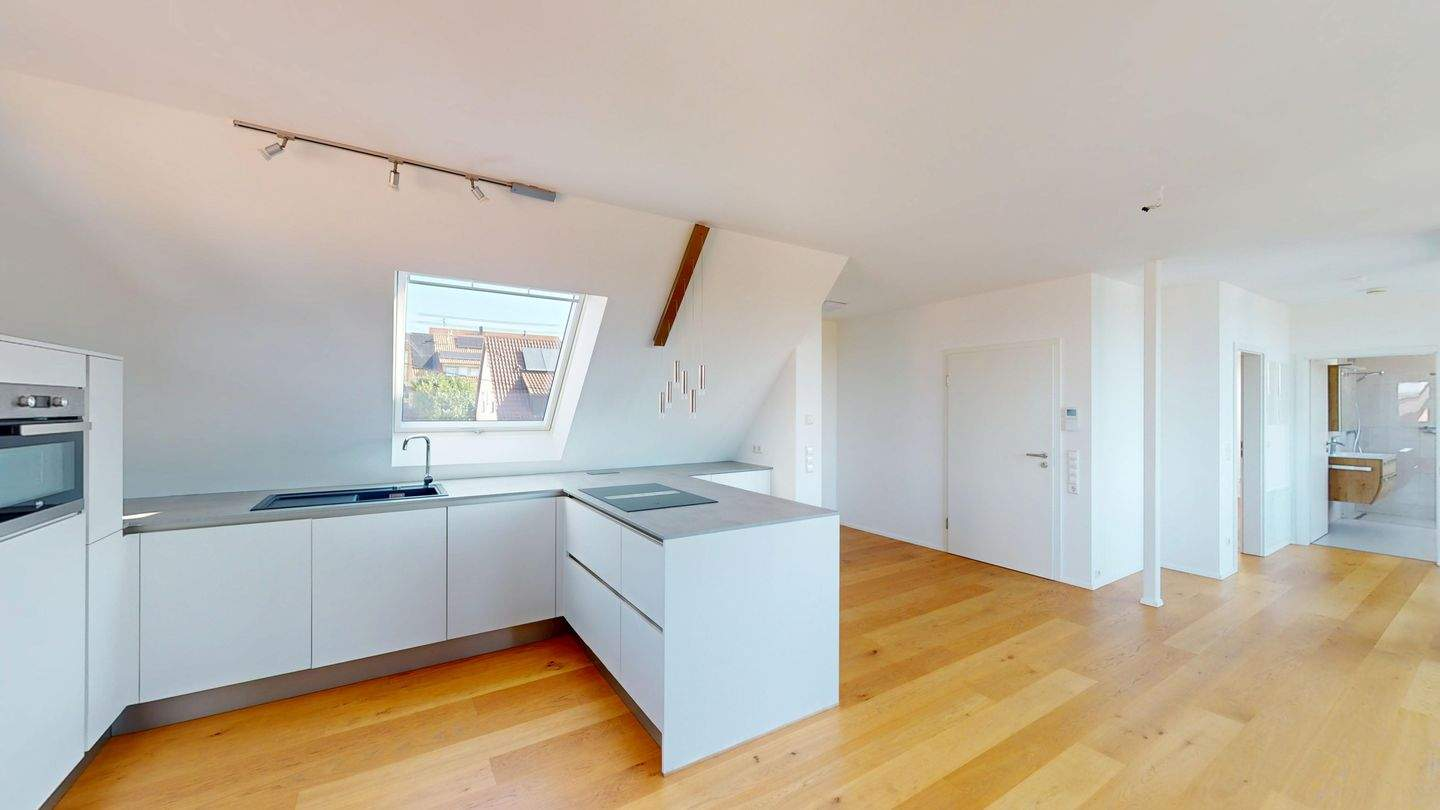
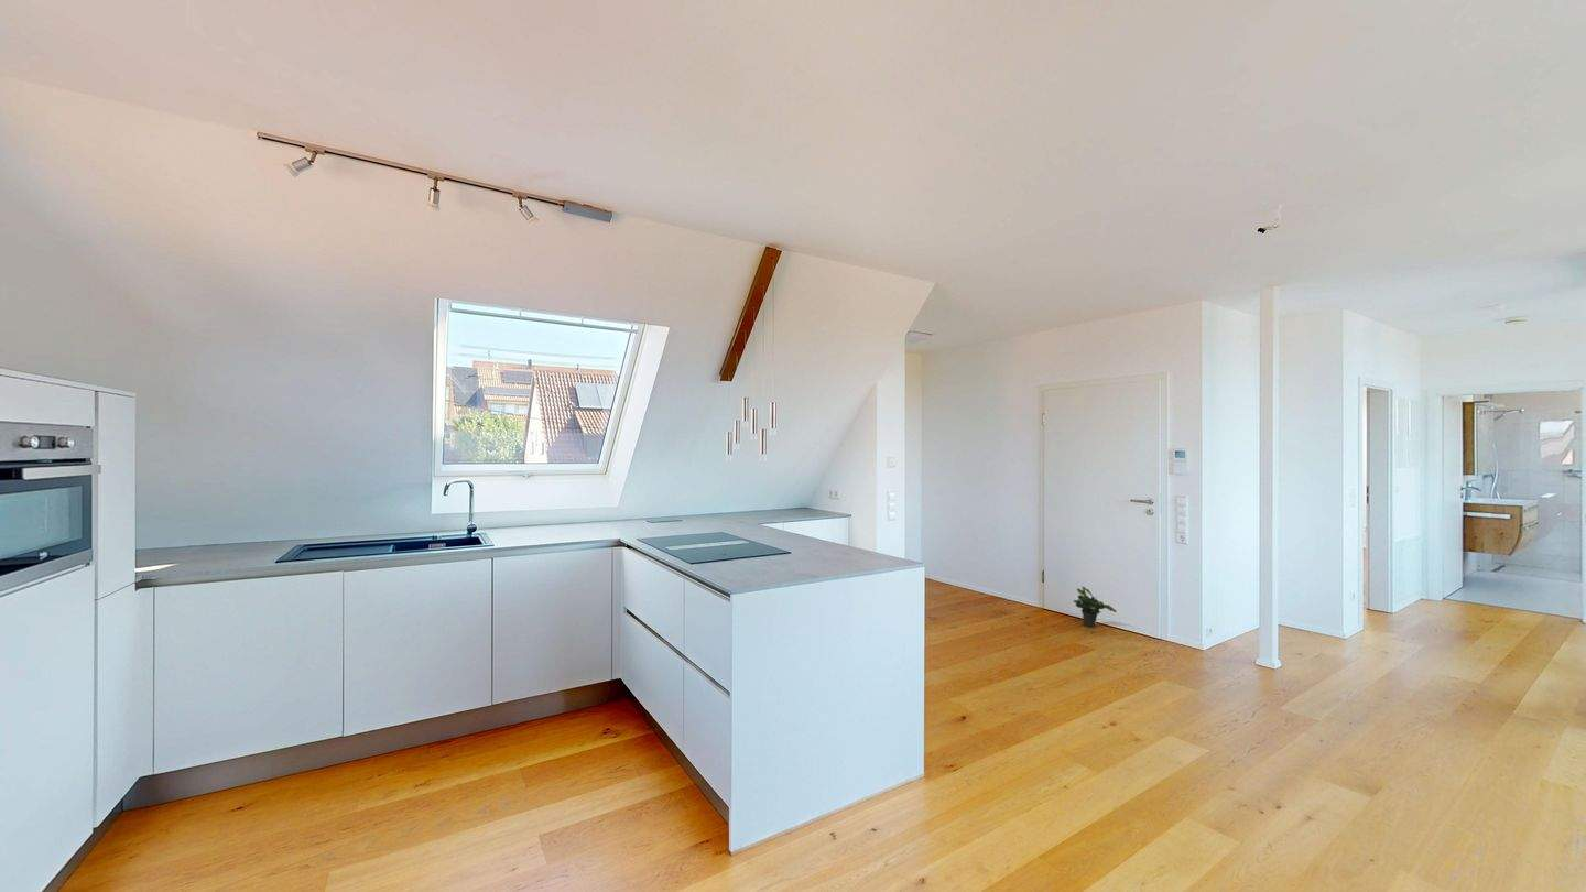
+ potted plant [1073,586,1118,629]
